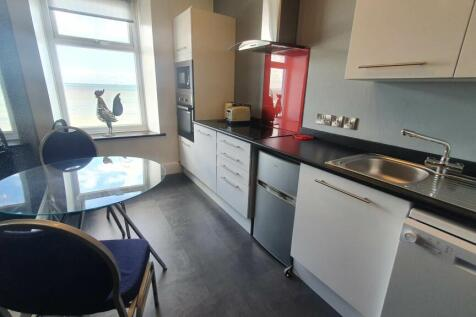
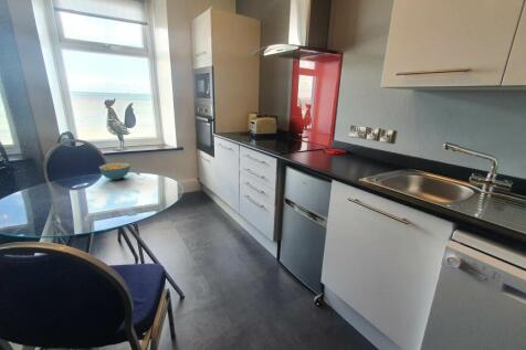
+ cereal bowl [98,161,132,181]
